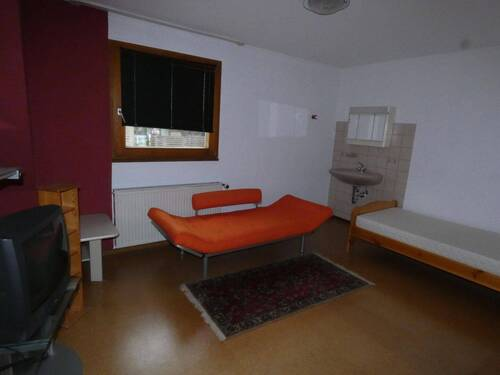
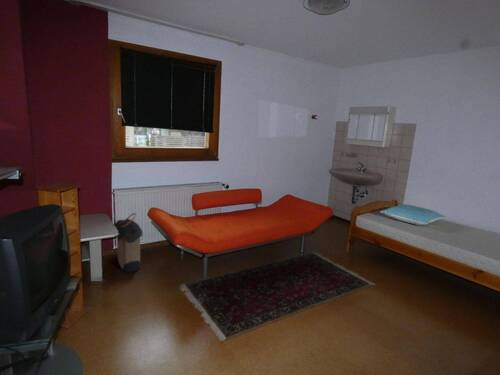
+ pillow [379,204,447,226]
+ laundry hamper [113,212,144,273]
